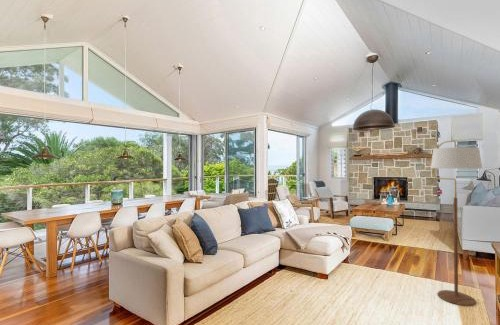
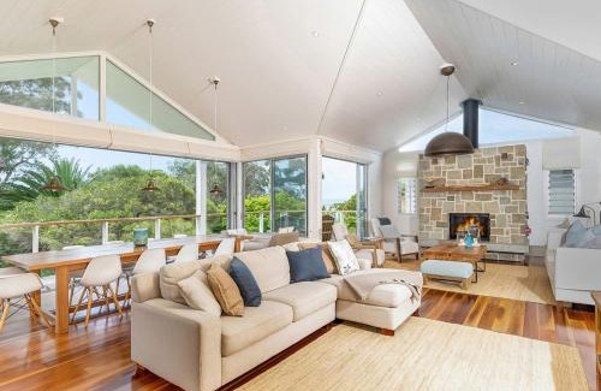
- floor lamp [430,140,483,307]
